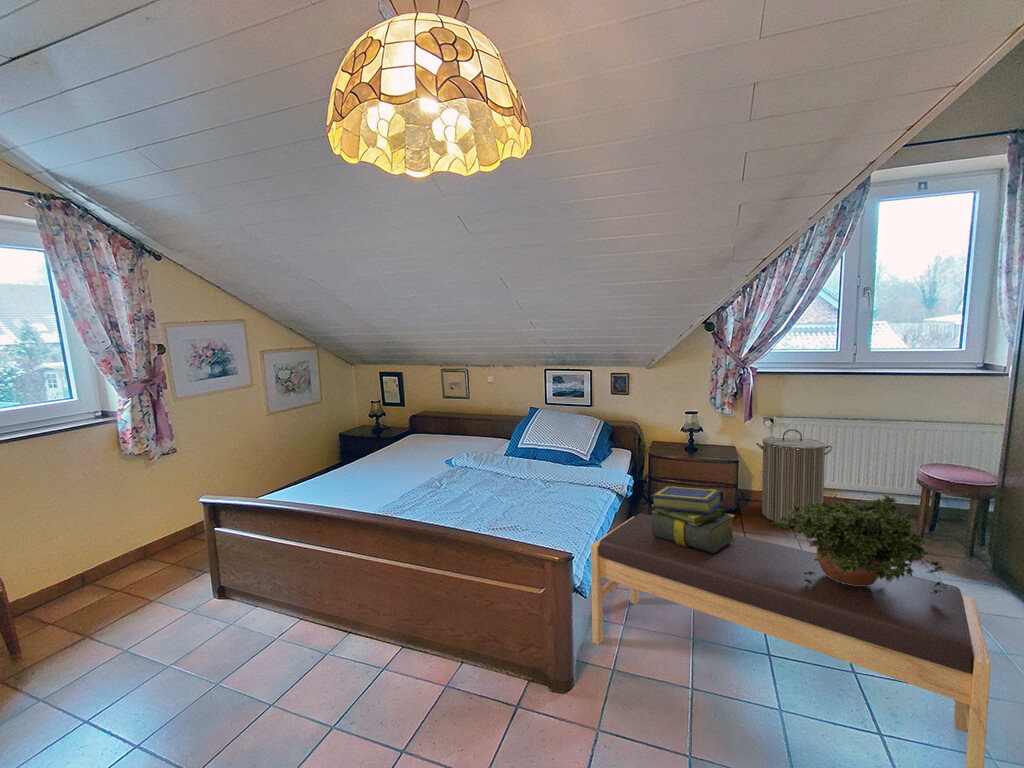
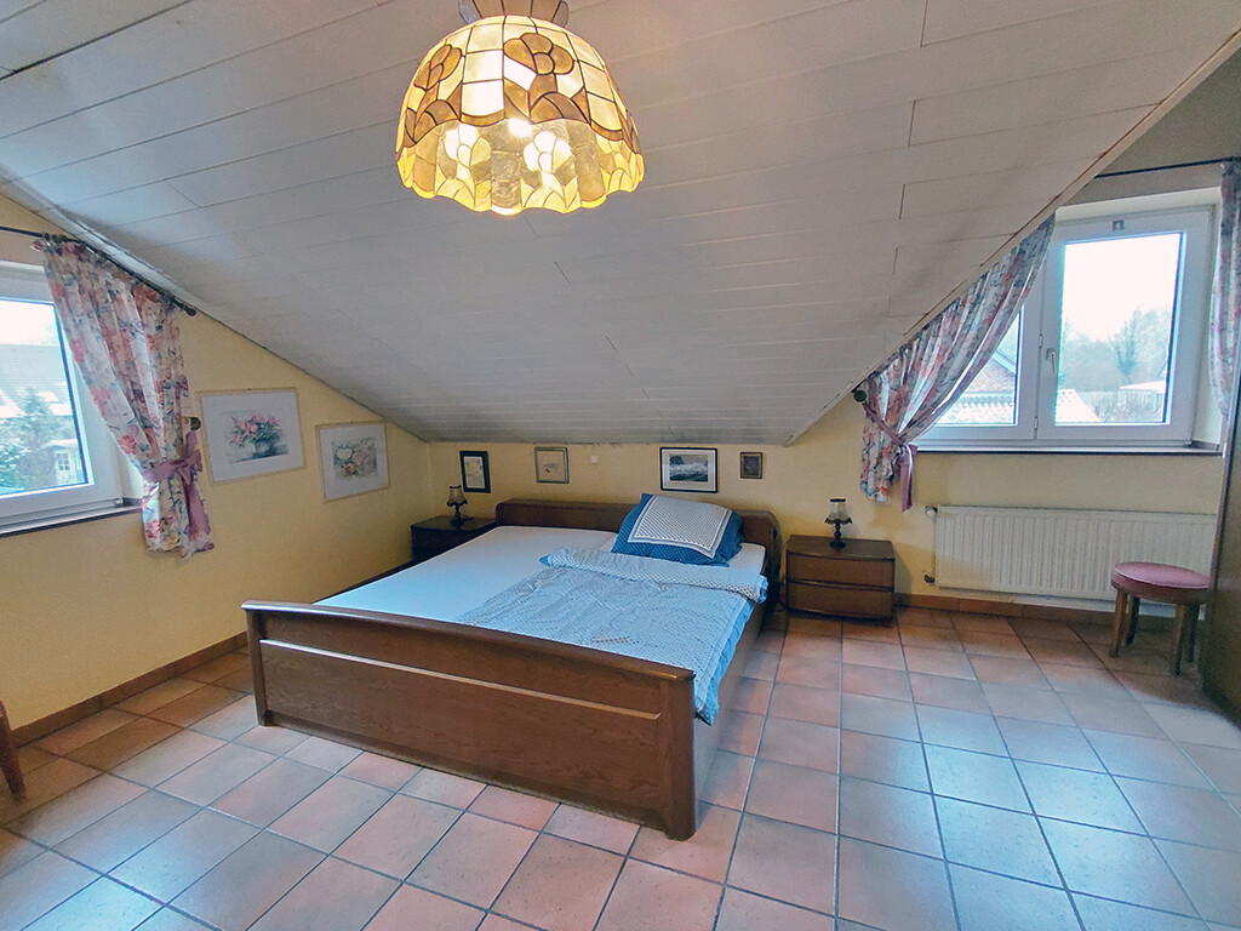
- stack of books [650,485,736,553]
- laundry hamper [755,428,833,527]
- bench [590,512,992,768]
- potted plant [773,493,951,595]
